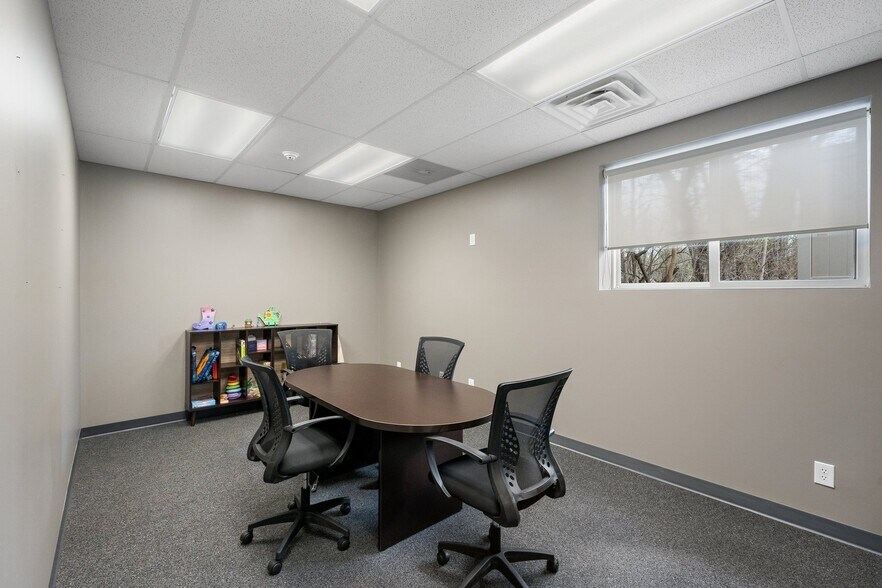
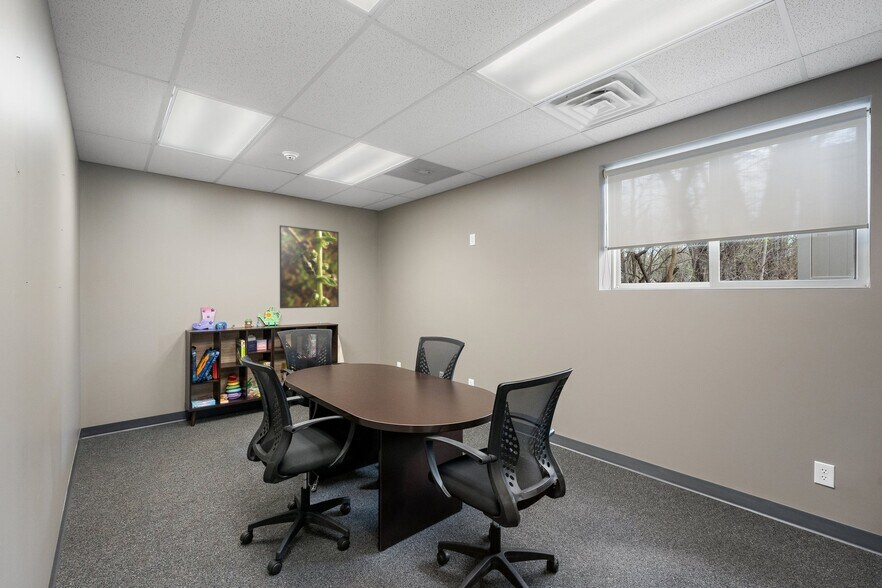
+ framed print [279,224,340,309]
